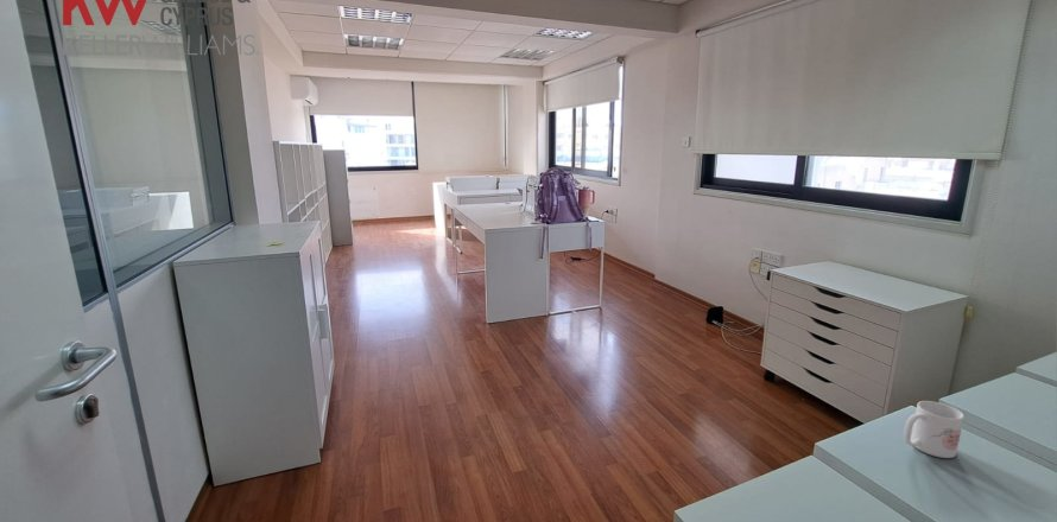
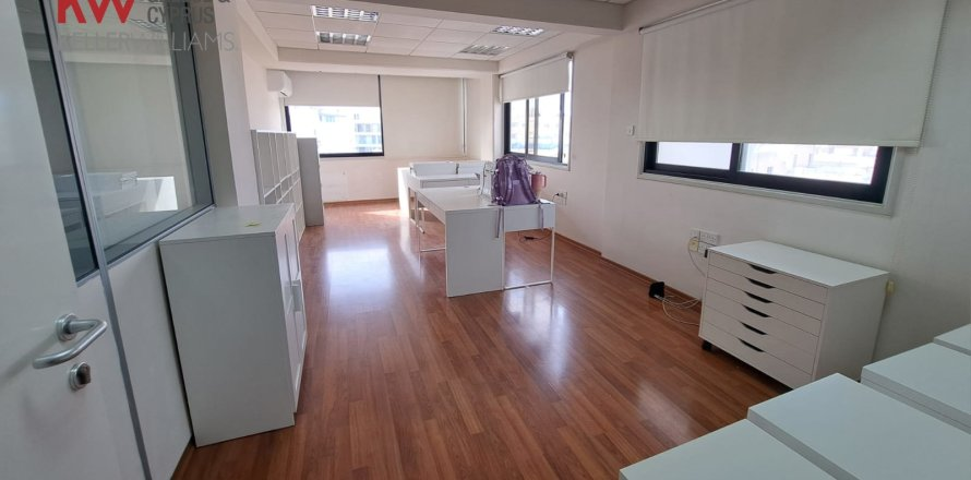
- mug [903,400,966,459]
